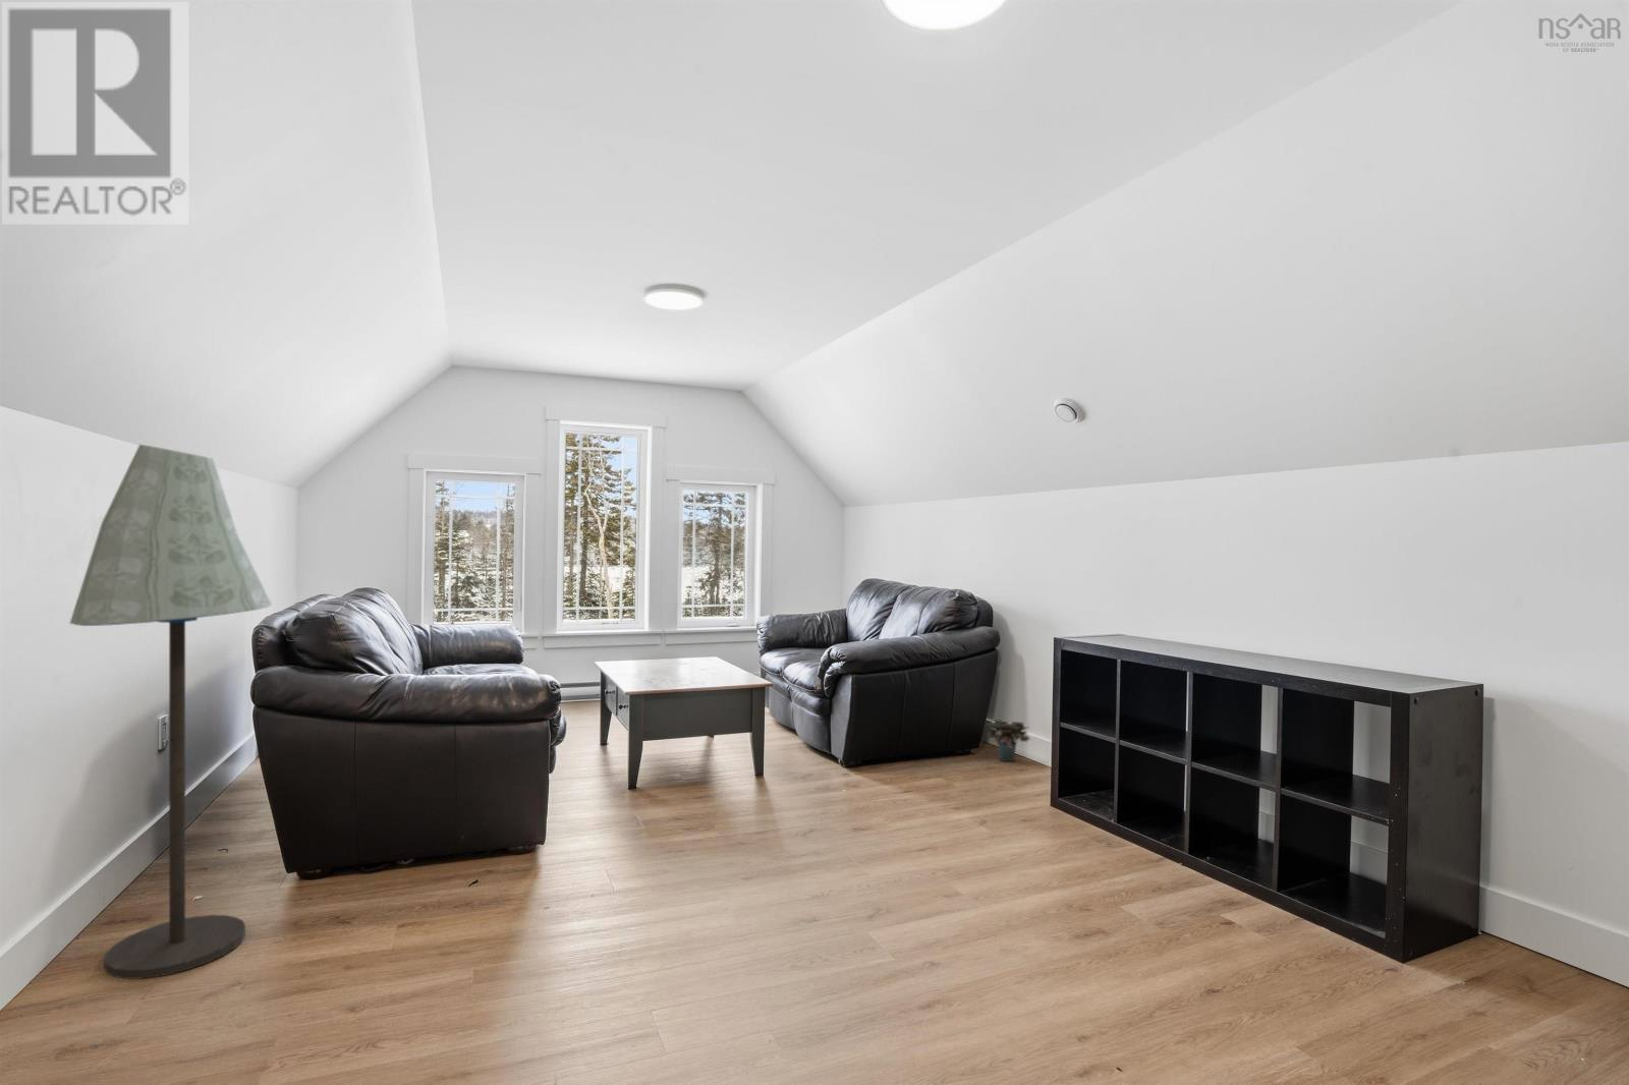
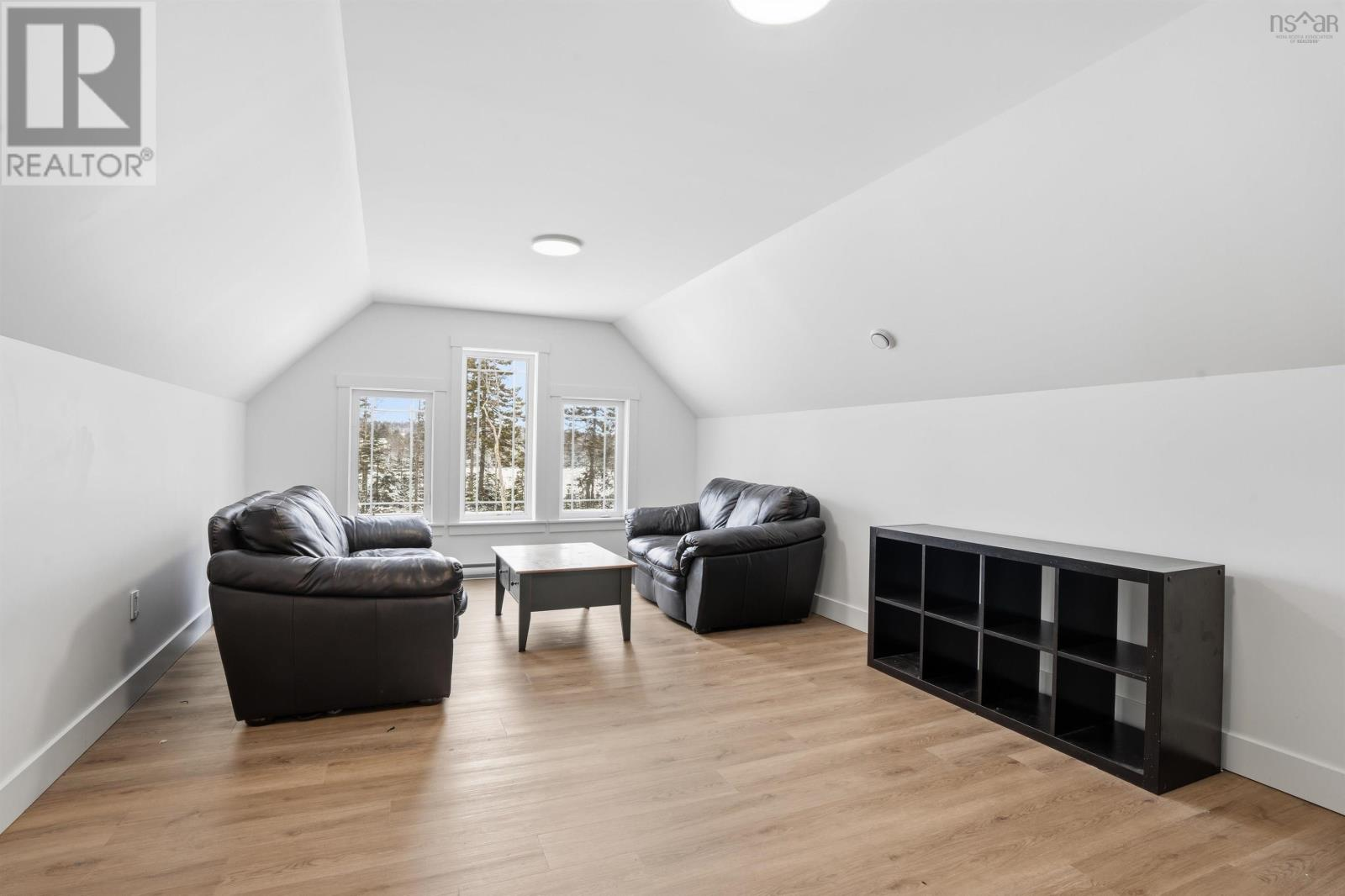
- potted plant [983,718,1032,763]
- floor lamp [68,443,273,980]
